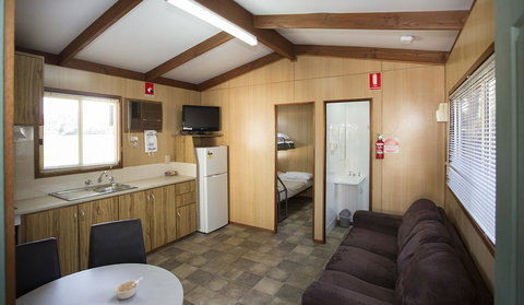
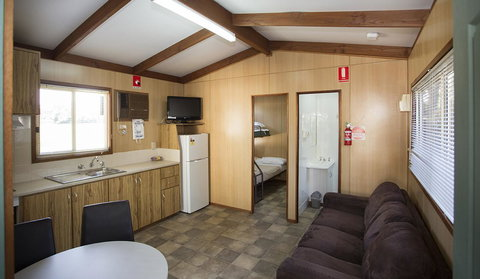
- legume [112,277,143,301]
